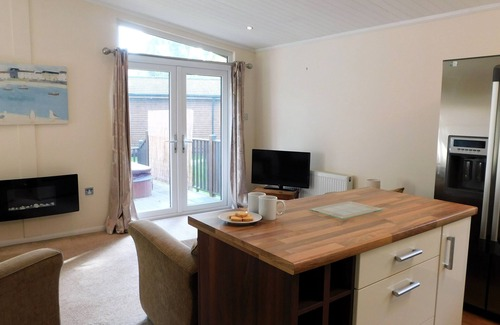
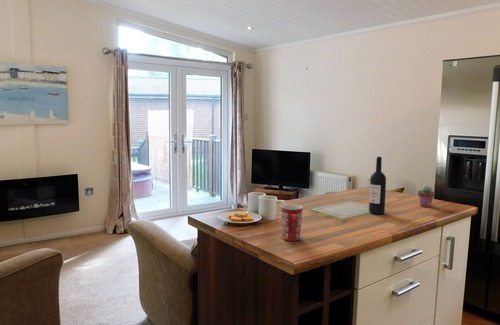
+ wine bottle [368,156,387,215]
+ mug [280,204,304,242]
+ potted succulent [417,185,436,208]
